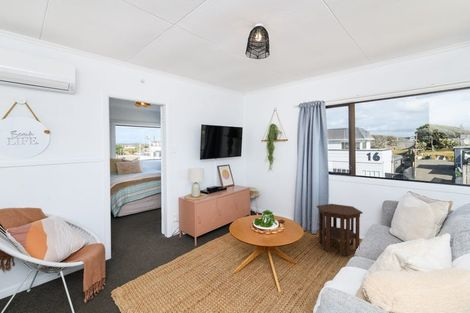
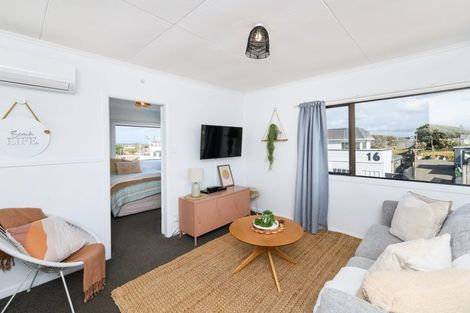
- side table [316,203,364,256]
